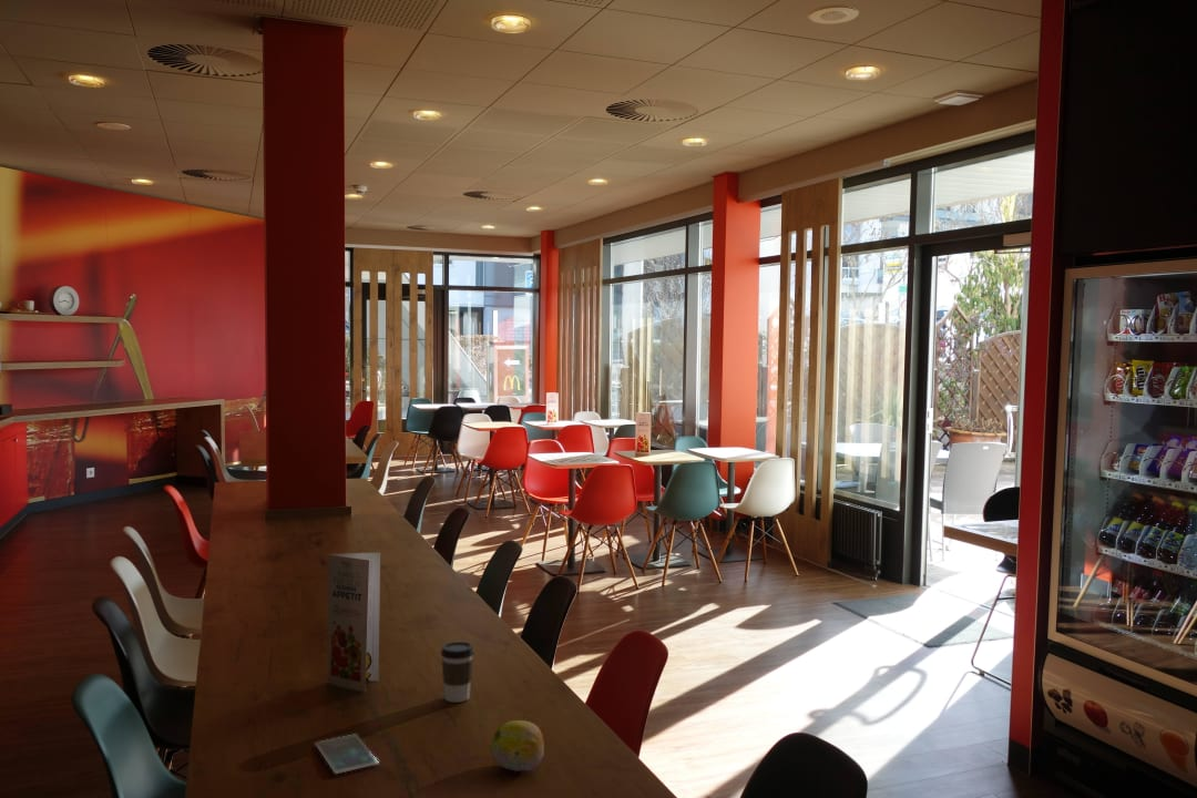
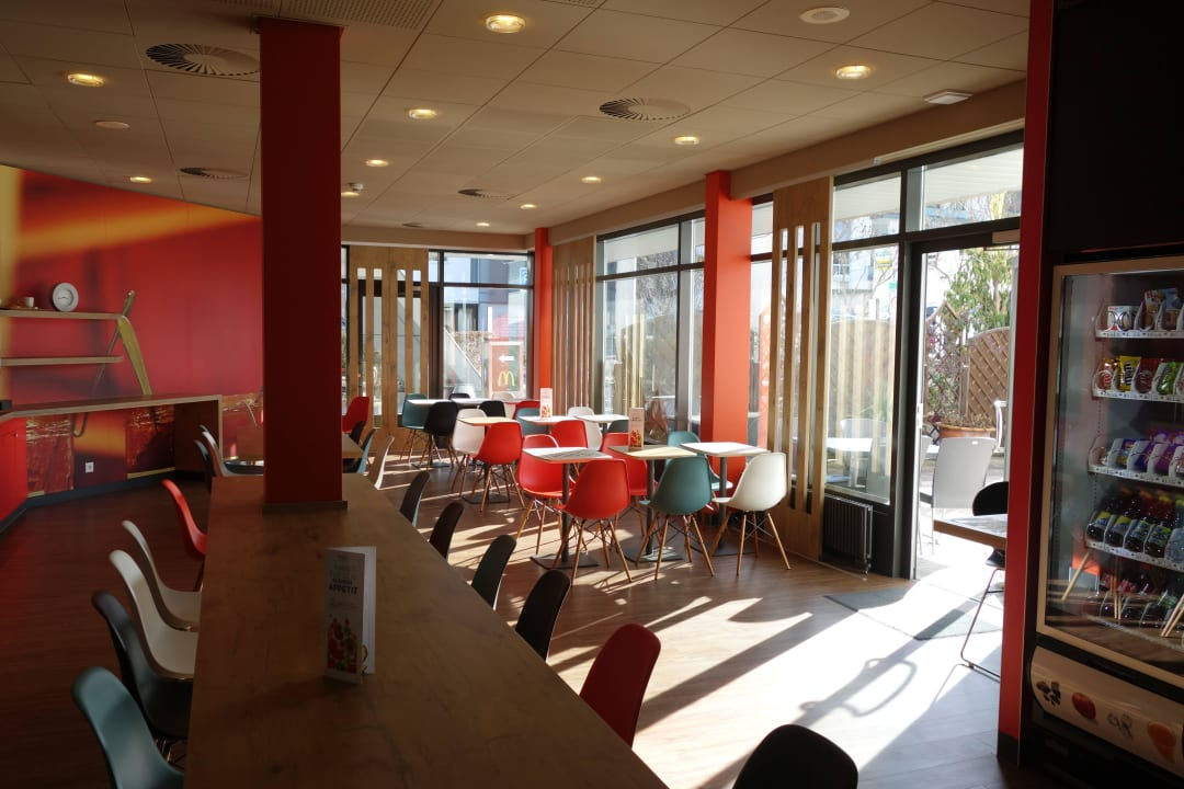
- smartphone [314,733,380,775]
- coffee cup [440,641,475,704]
- fruit [489,719,545,773]
